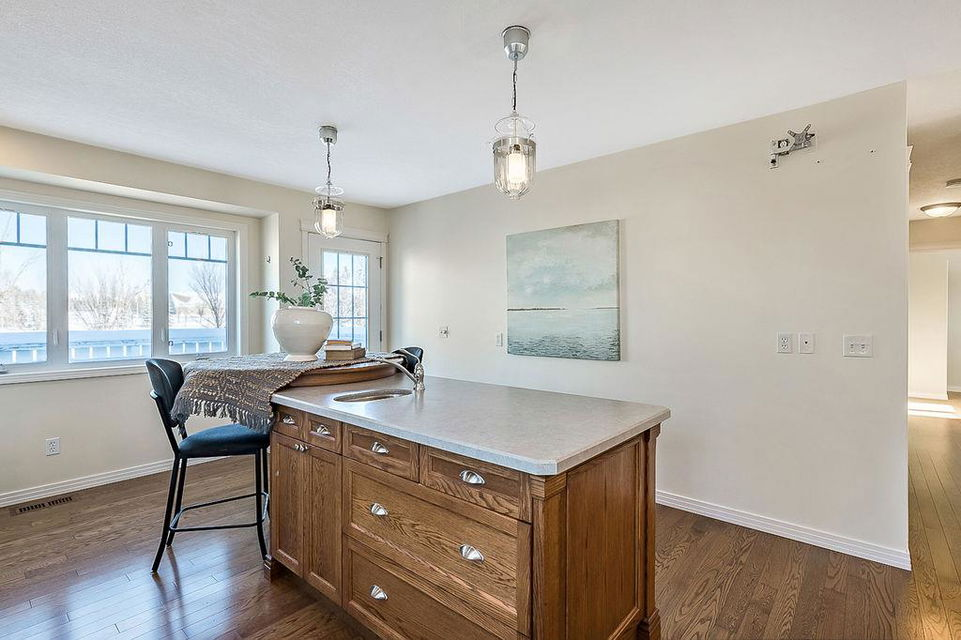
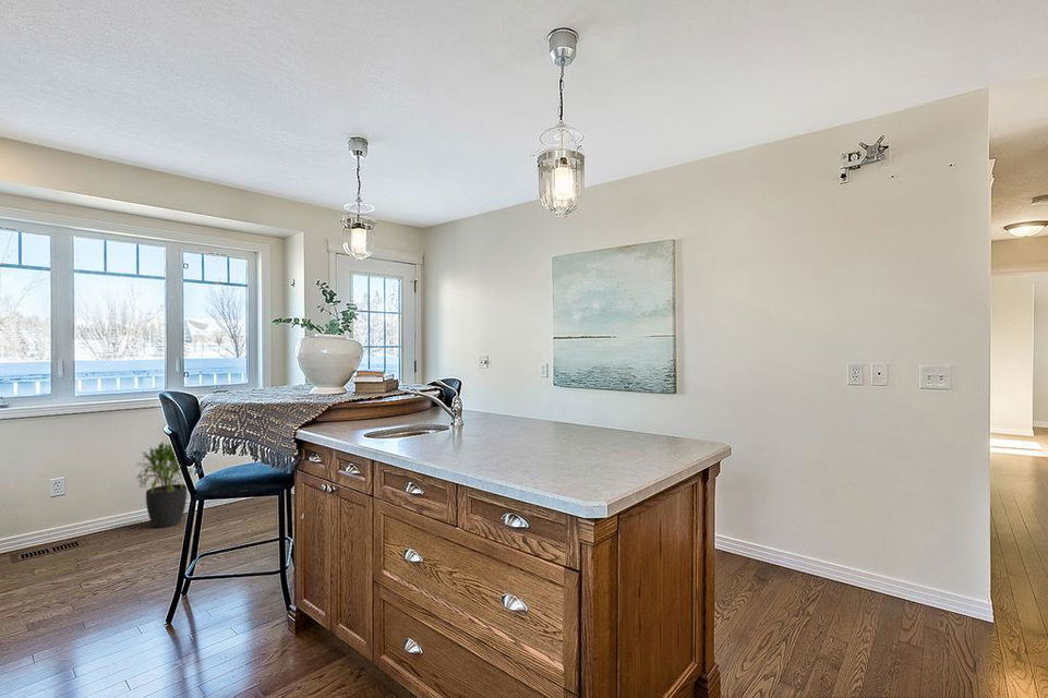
+ potted plant [134,441,195,529]
